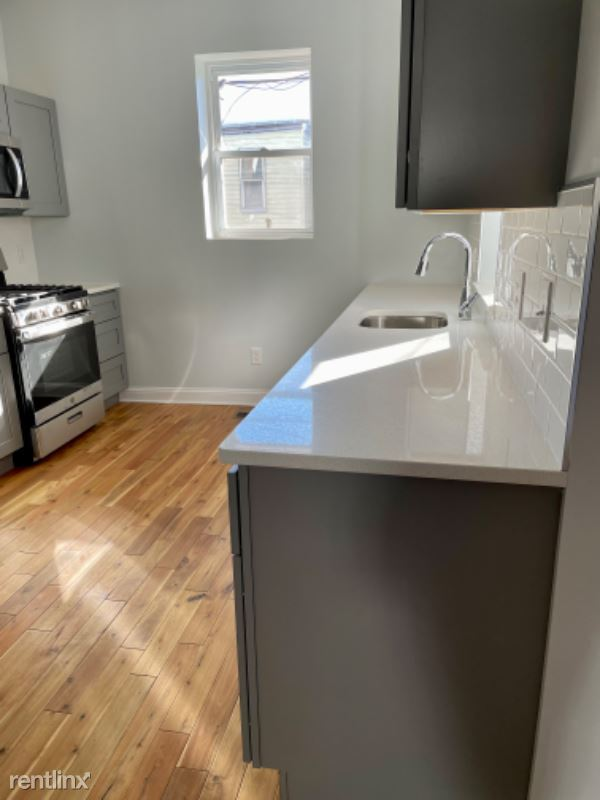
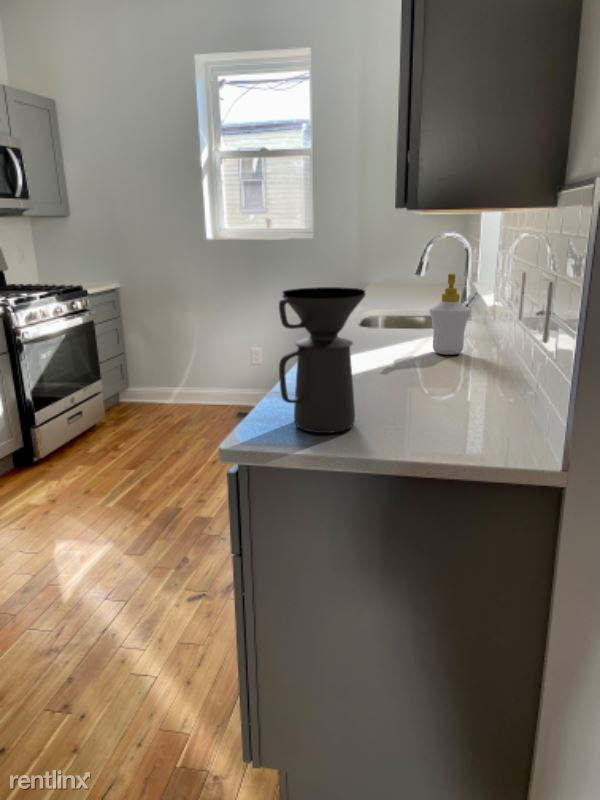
+ soap bottle [428,272,472,356]
+ coffee maker [278,286,367,434]
